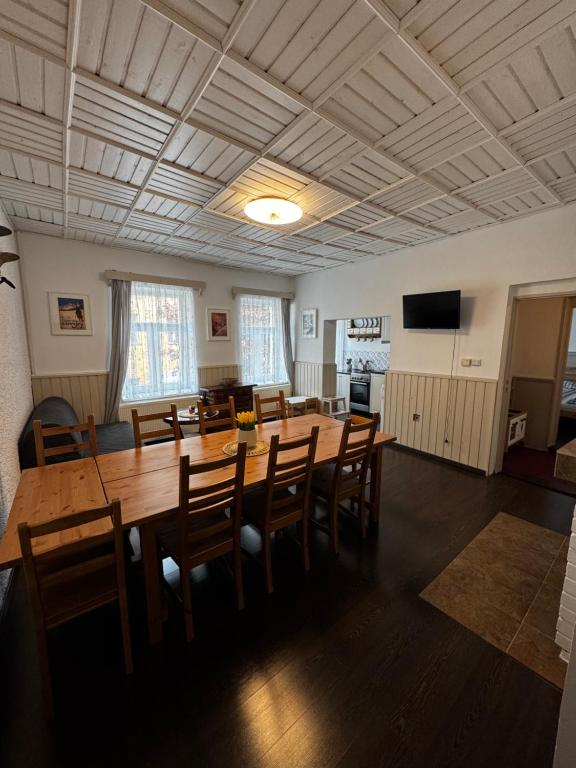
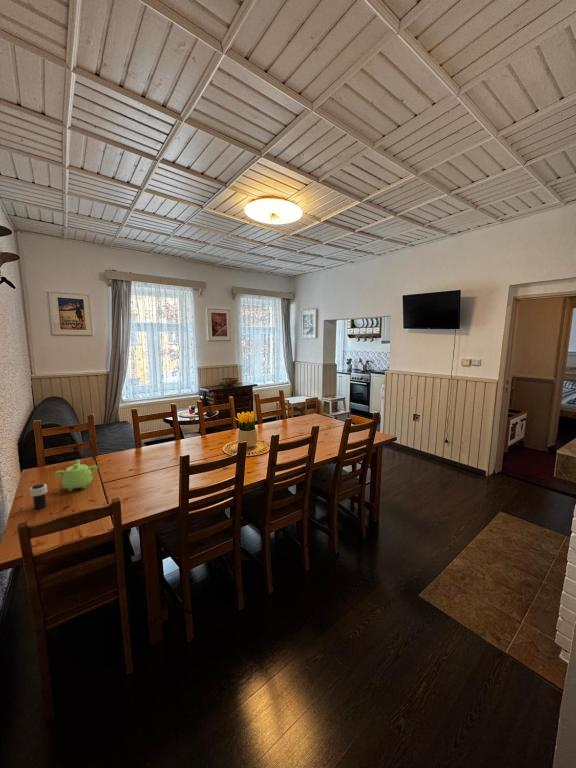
+ cup [29,483,48,510]
+ teapot [54,458,98,492]
